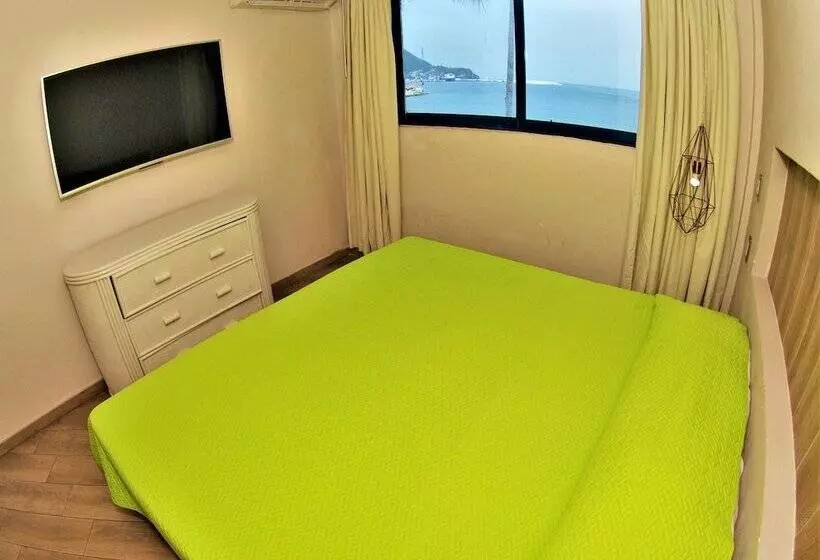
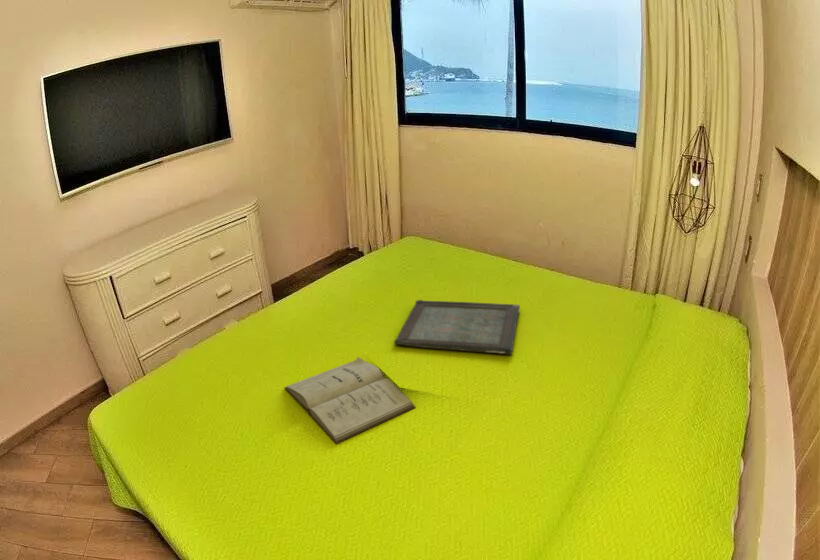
+ serving tray [393,299,521,356]
+ book [284,356,417,445]
